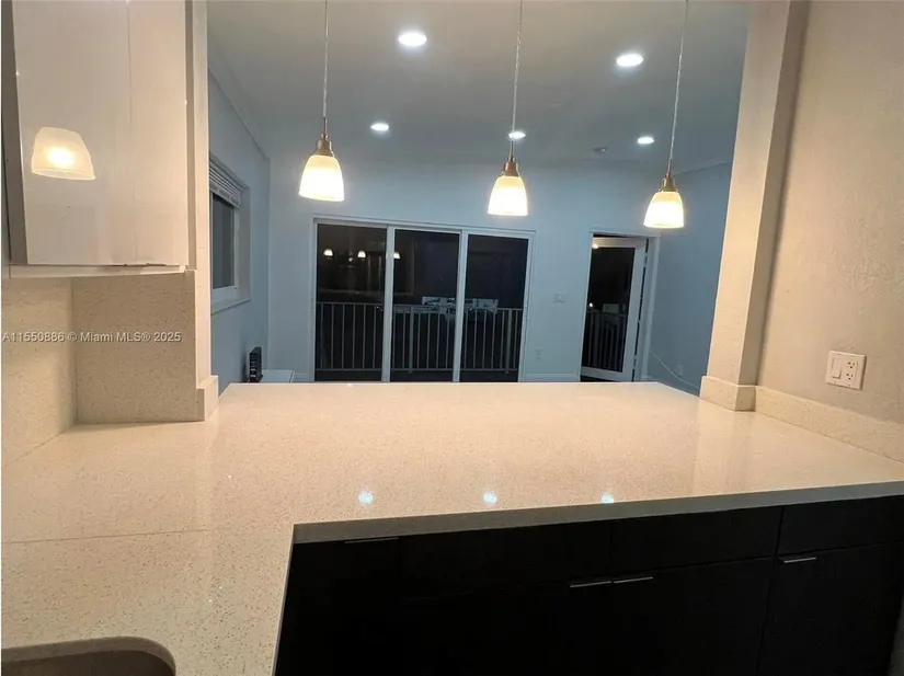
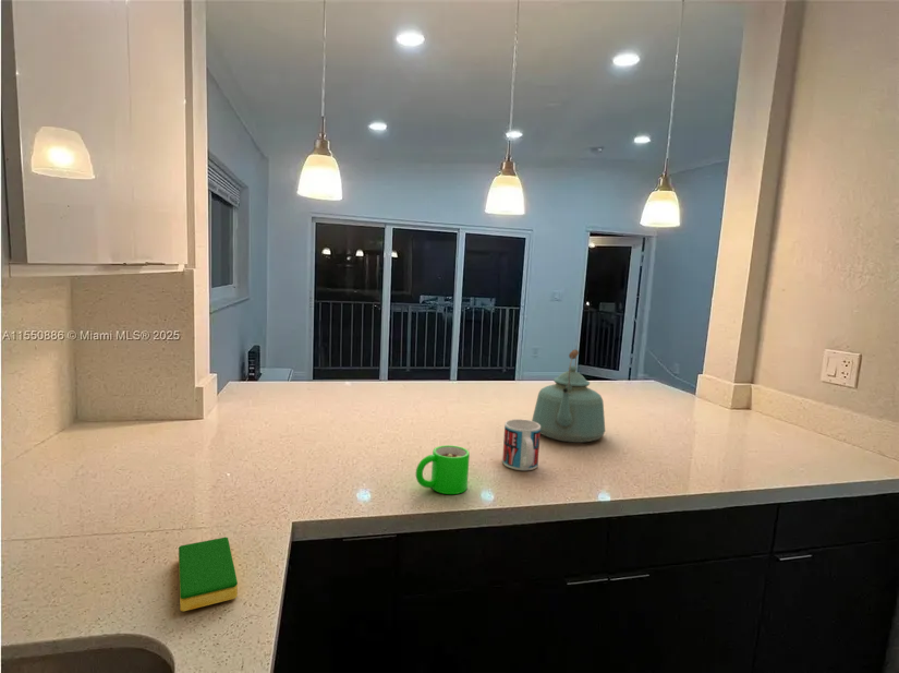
+ kettle [531,348,606,444]
+ mug [415,444,471,495]
+ dish sponge [178,537,239,612]
+ mug [501,418,542,471]
